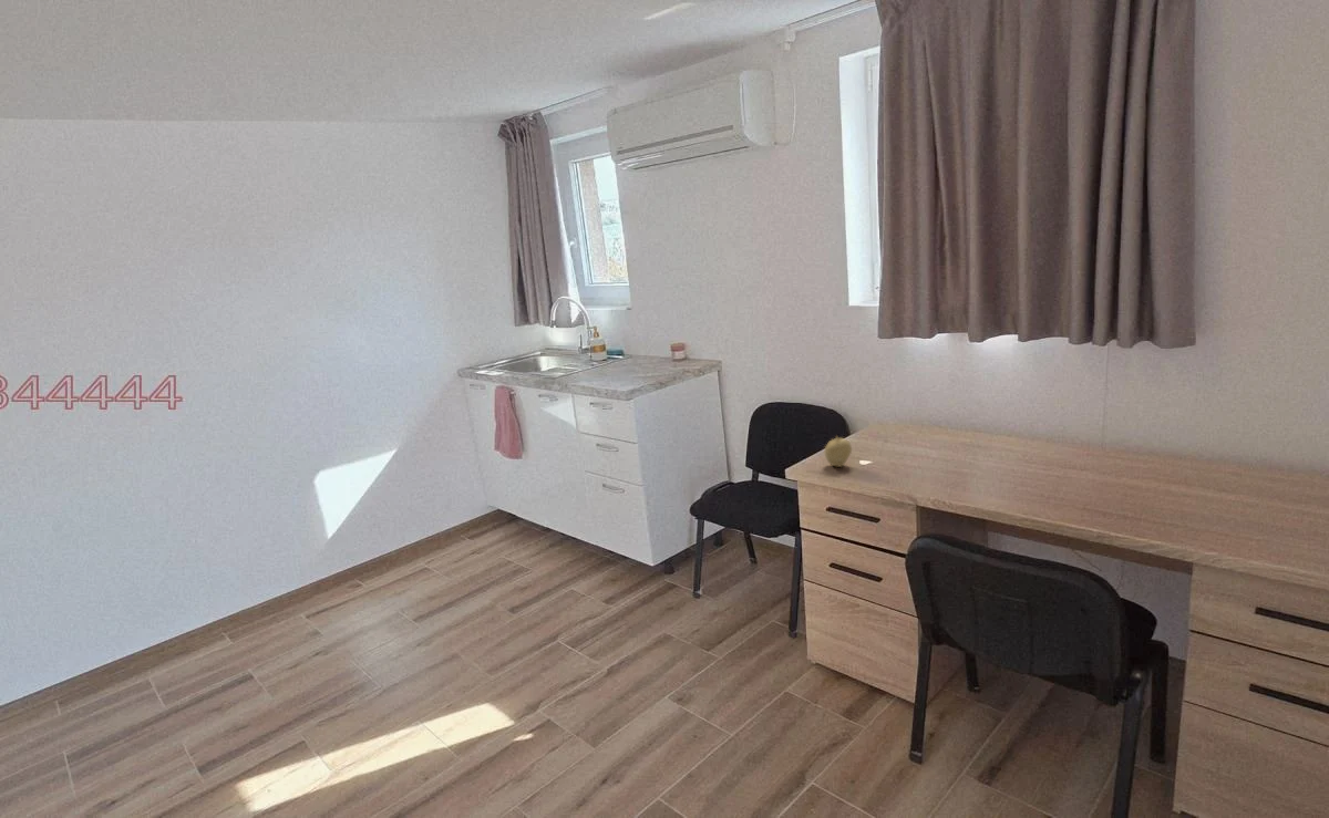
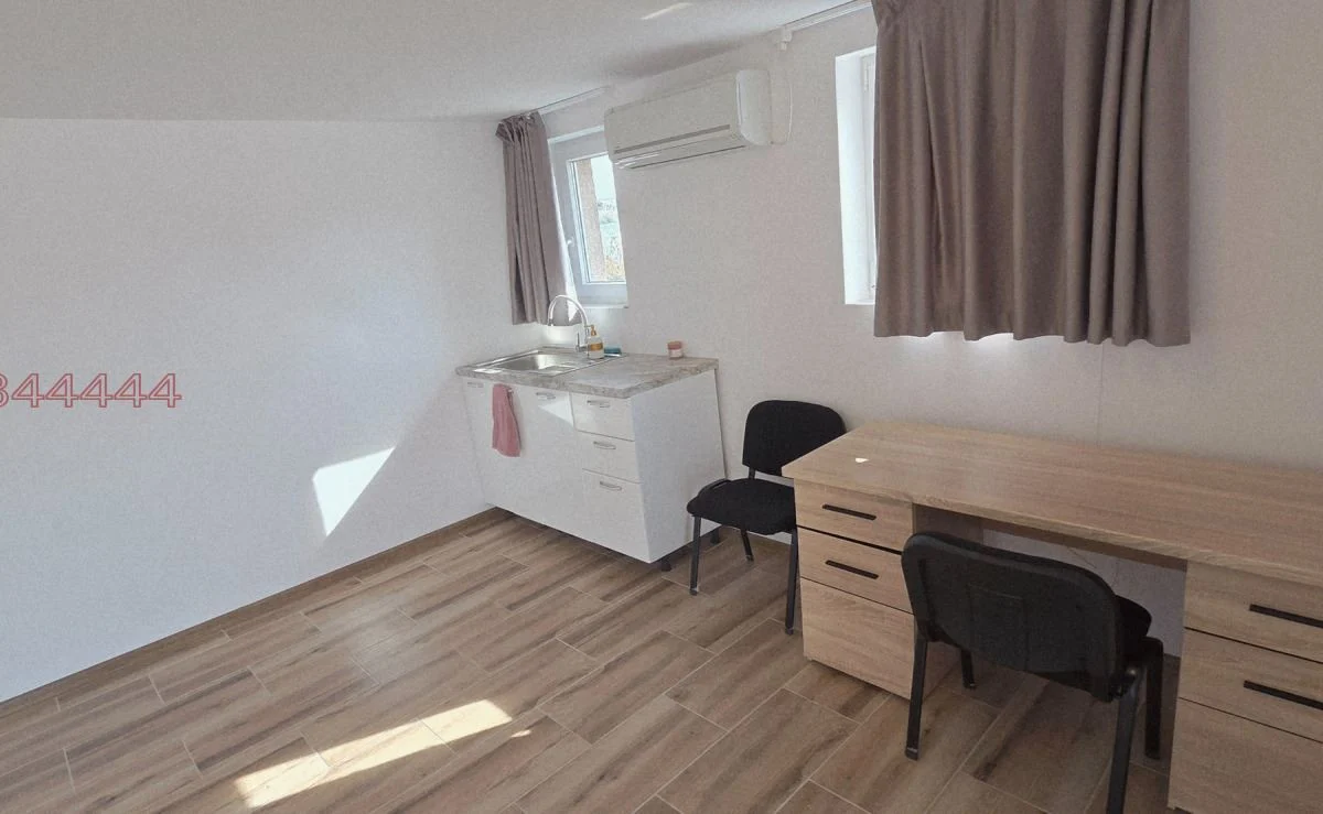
- fruit [823,435,853,468]
